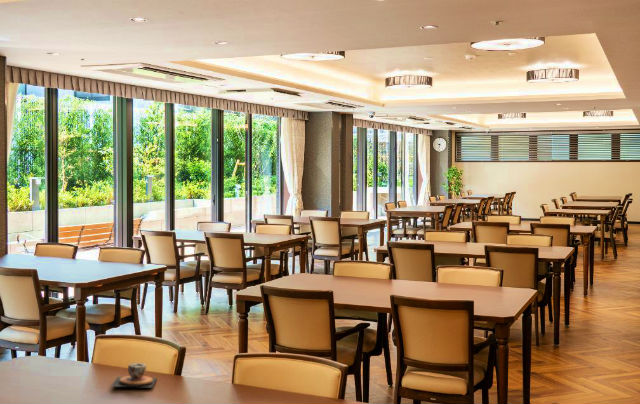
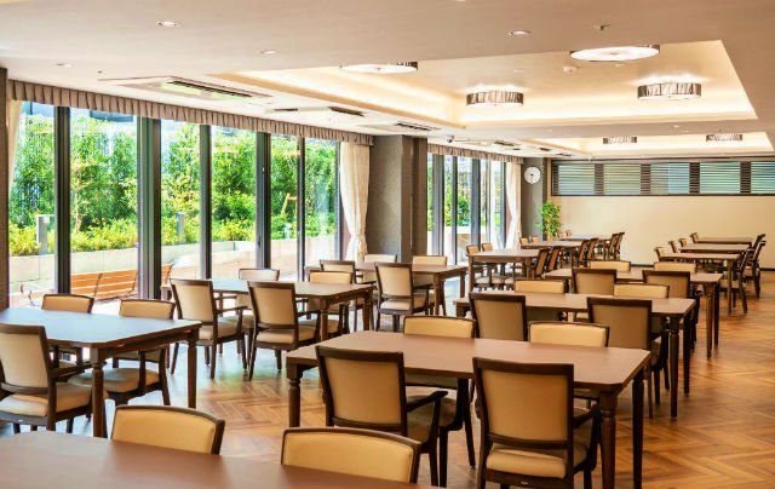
- teacup [110,362,158,389]
